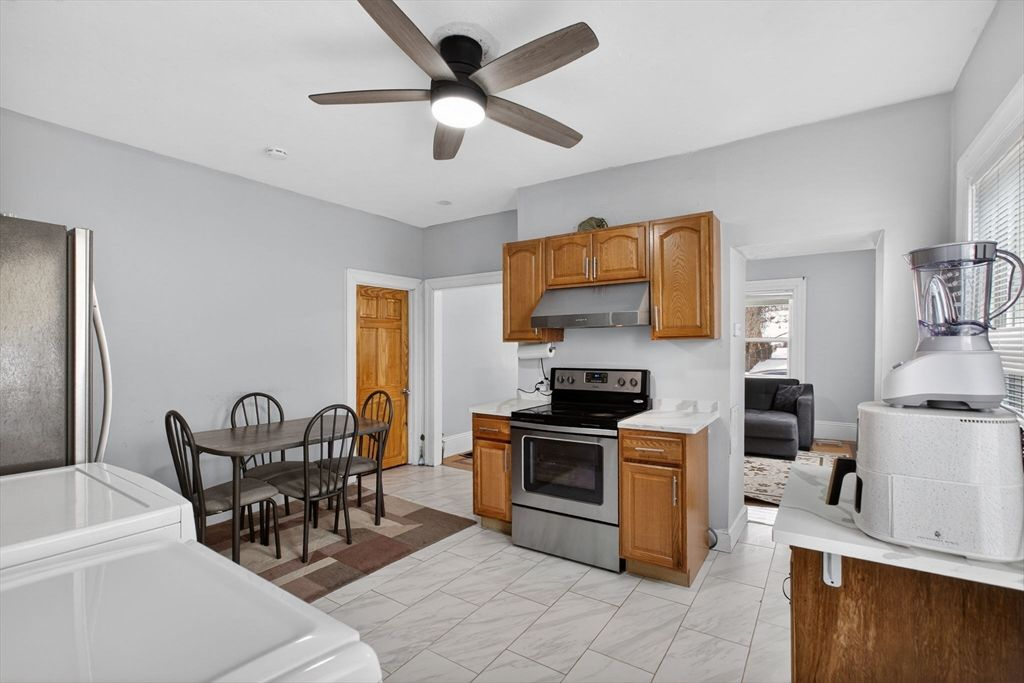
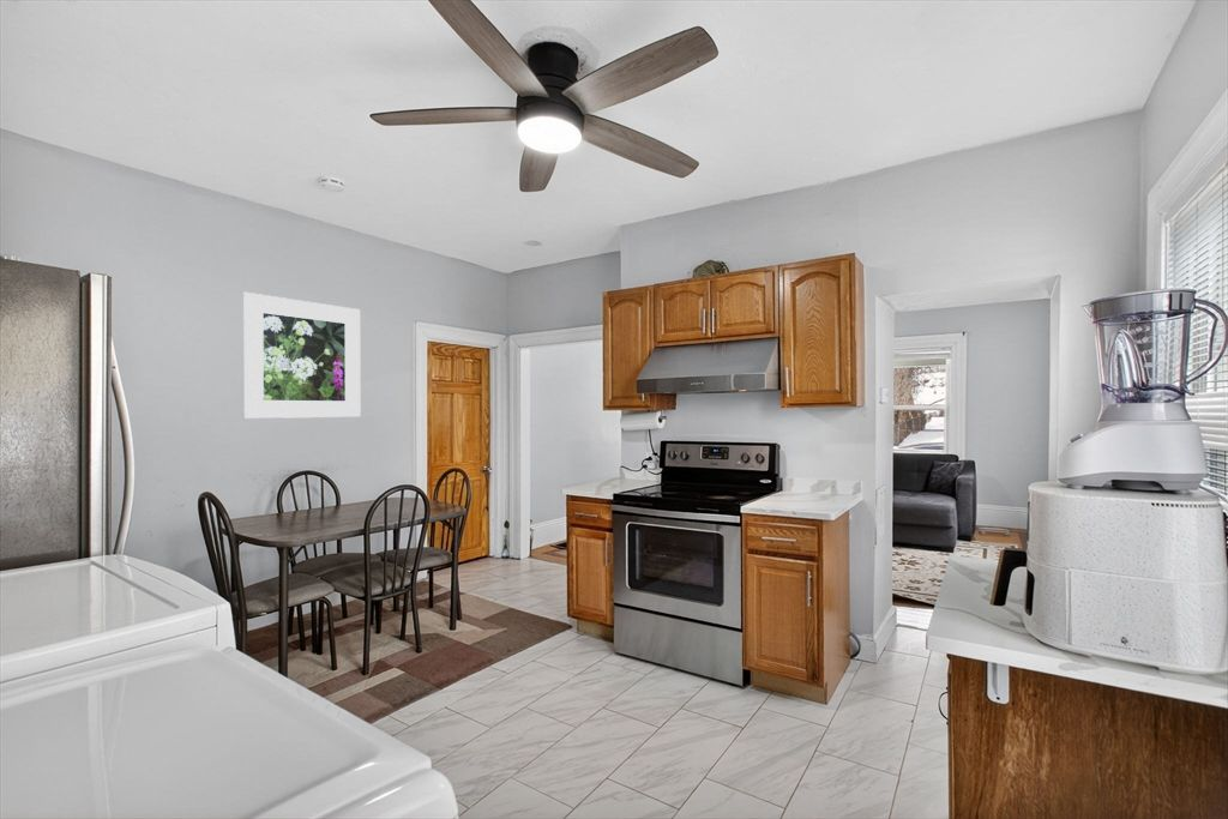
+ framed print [241,291,361,420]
